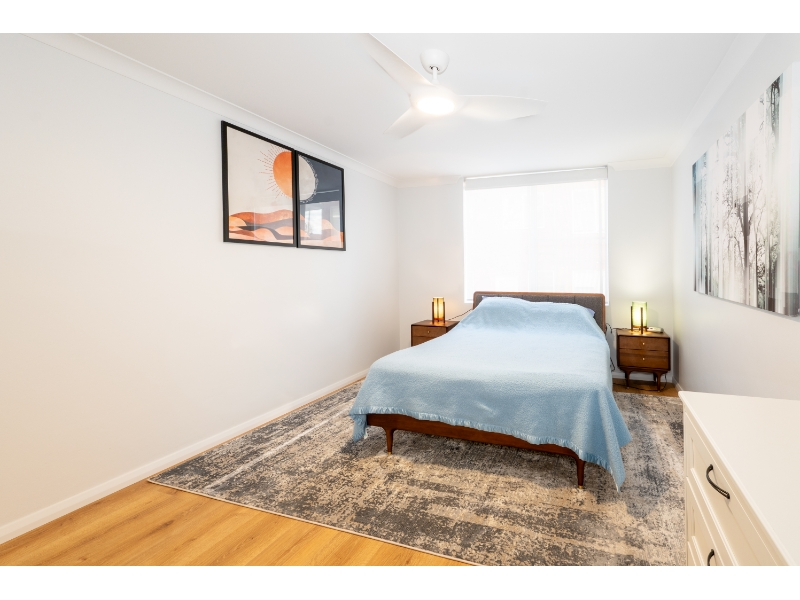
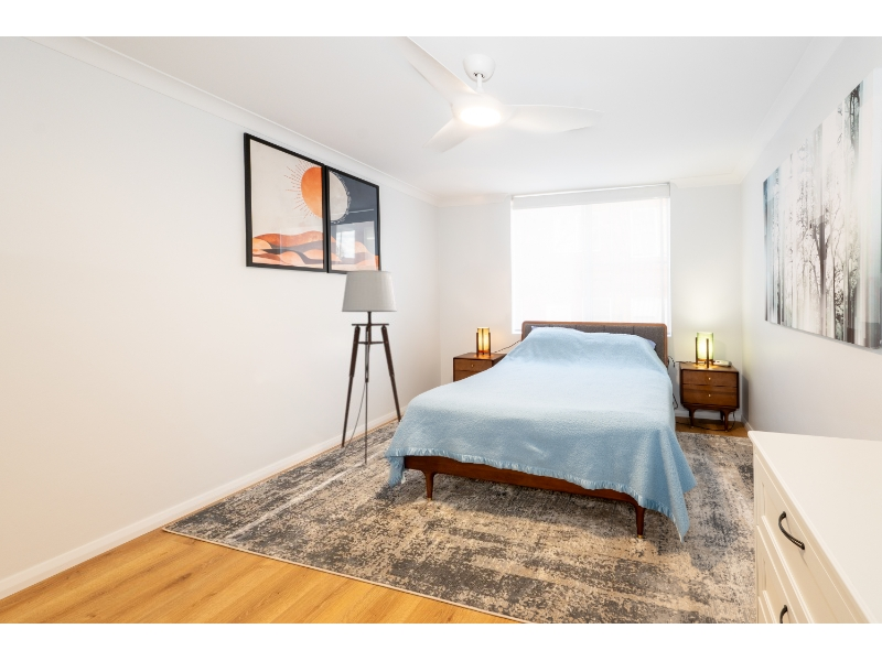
+ floor lamp [313,269,402,465]
